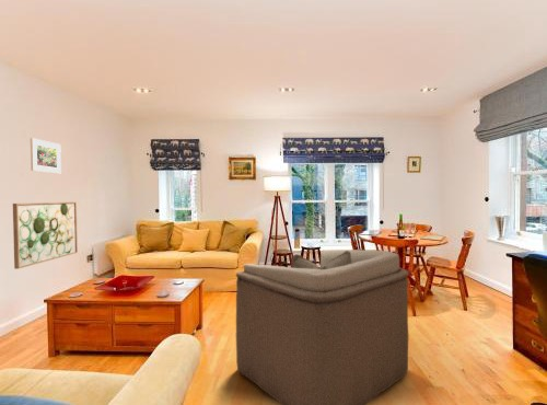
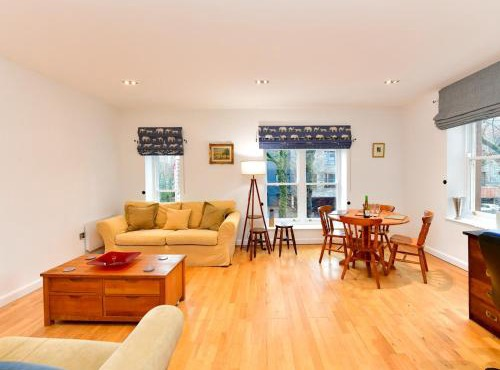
- armchair [235,248,410,405]
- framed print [30,137,62,174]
- wall art [12,201,79,270]
